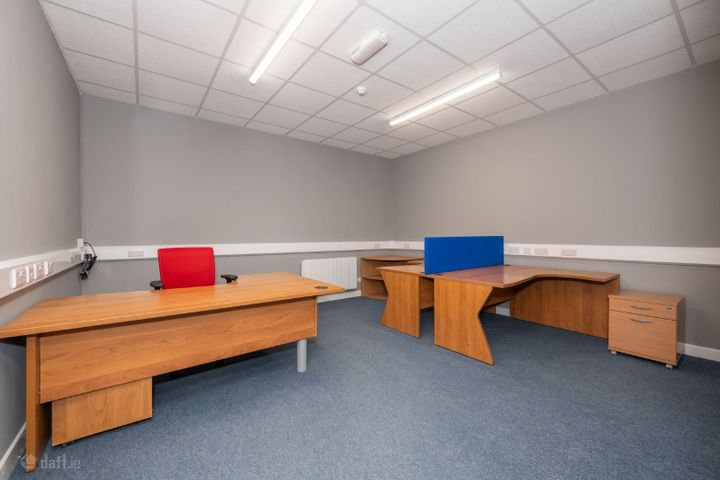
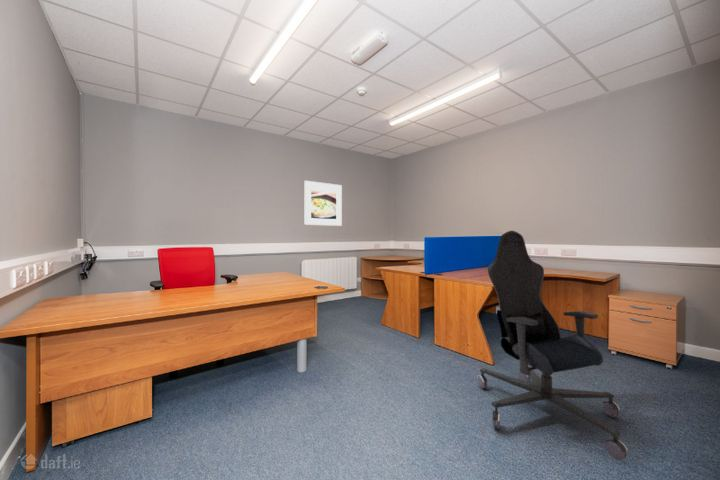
+ office chair [476,230,628,461]
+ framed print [304,180,343,227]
